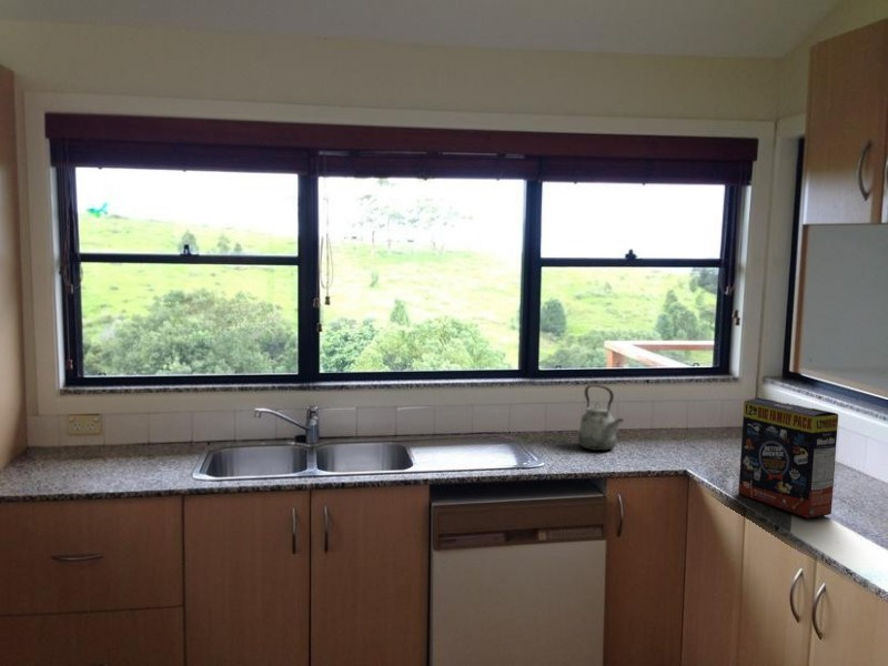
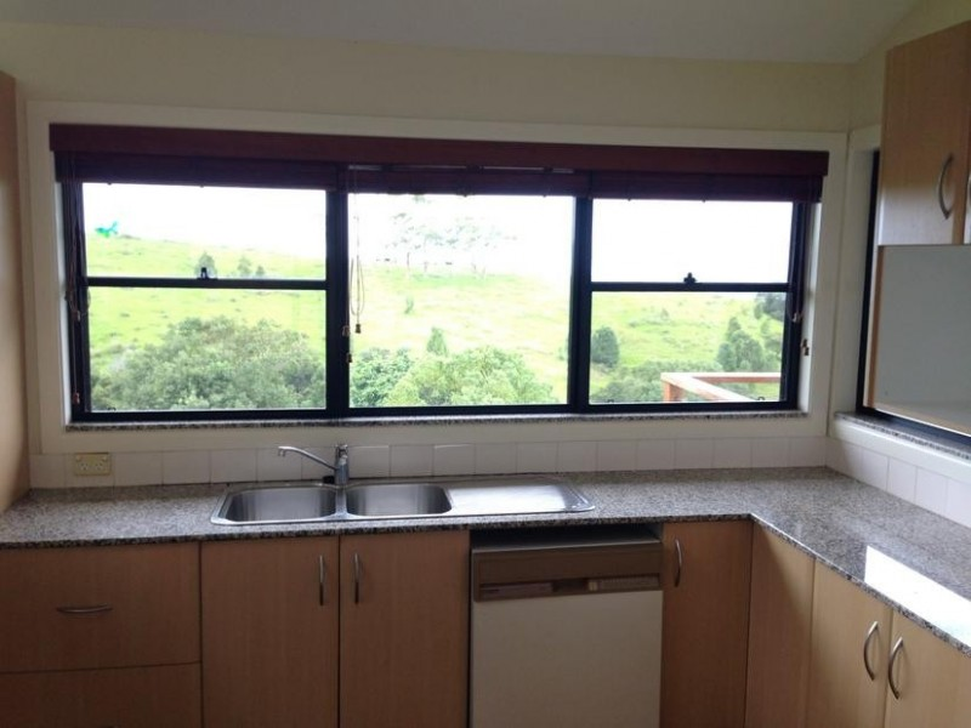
- cereal box [737,396,839,519]
- kettle [577,384,625,452]
